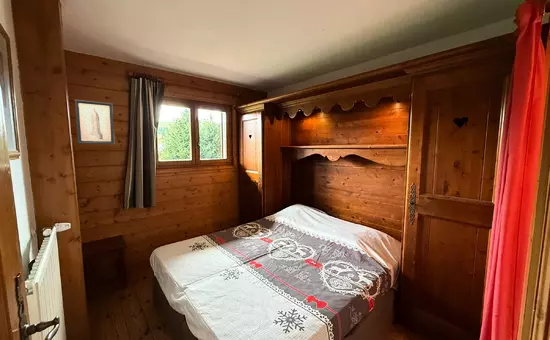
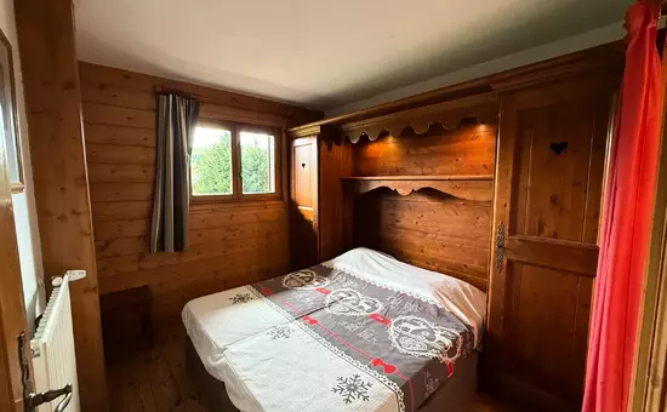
- wall art [74,99,115,145]
